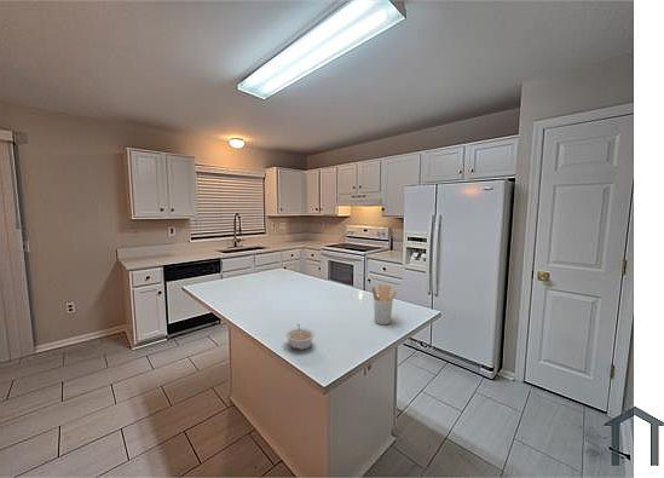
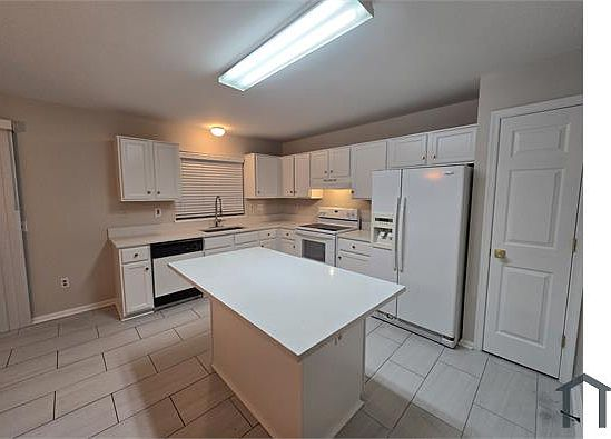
- legume [284,322,316,351]
- utensil holder [371,284,398,326]
